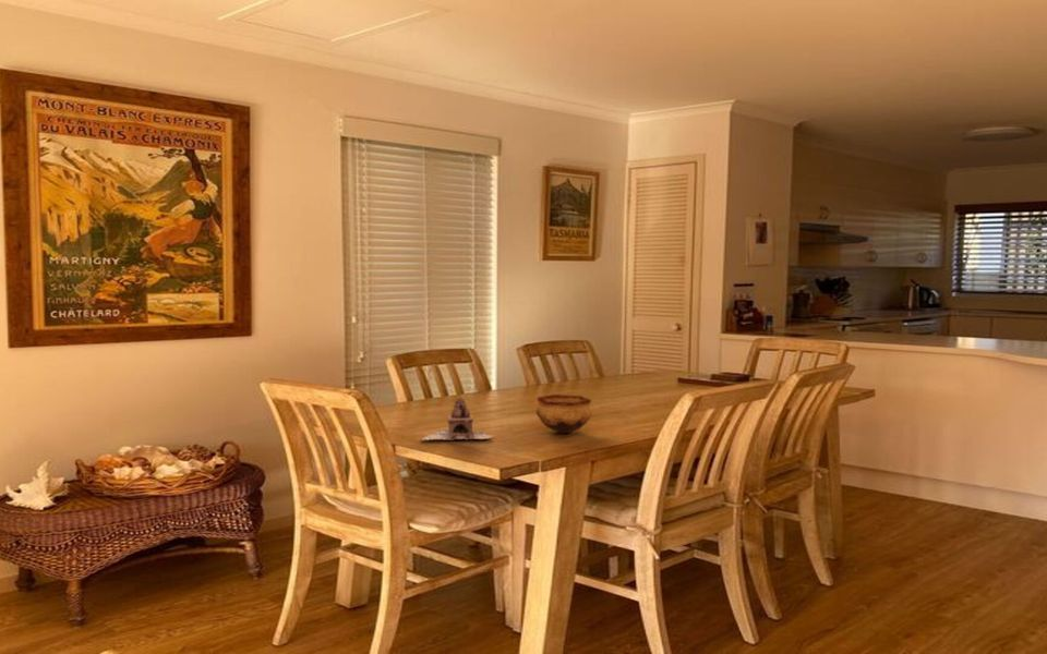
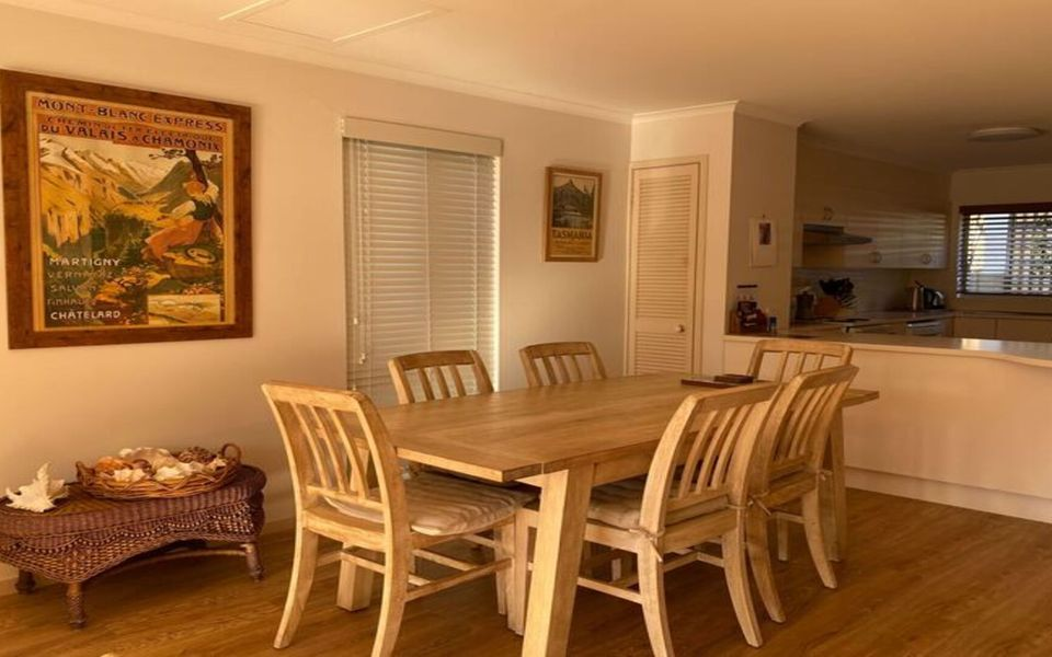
- bowl [534,393,592,434]
- teapot [420,397,494,441]
